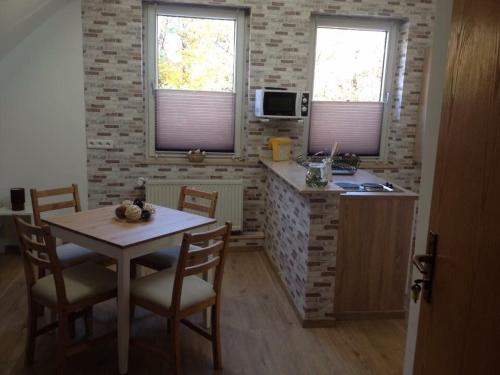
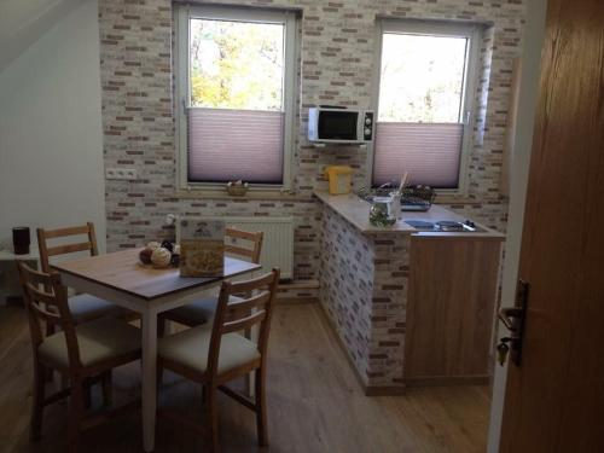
+ cereal box [179,216,226,279]
